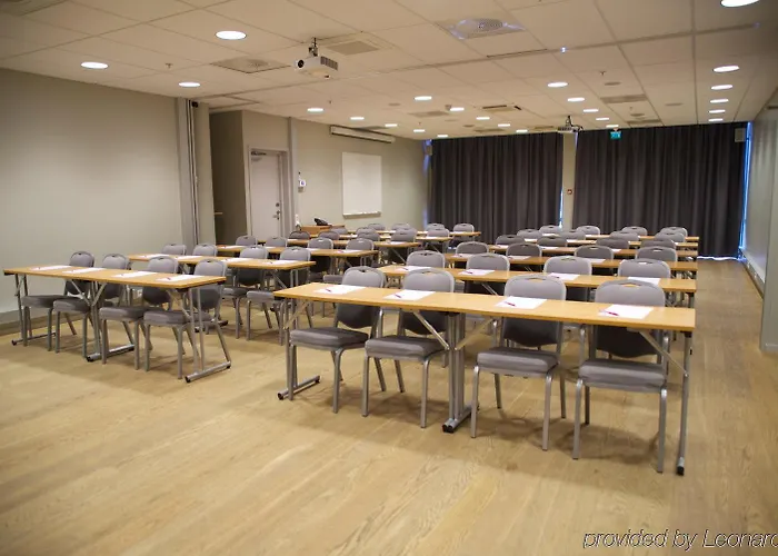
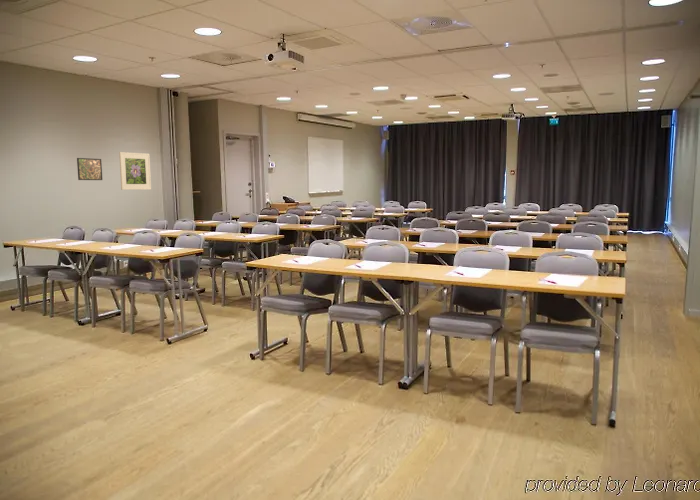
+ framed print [76,157,103,181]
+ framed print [118,151,152,191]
